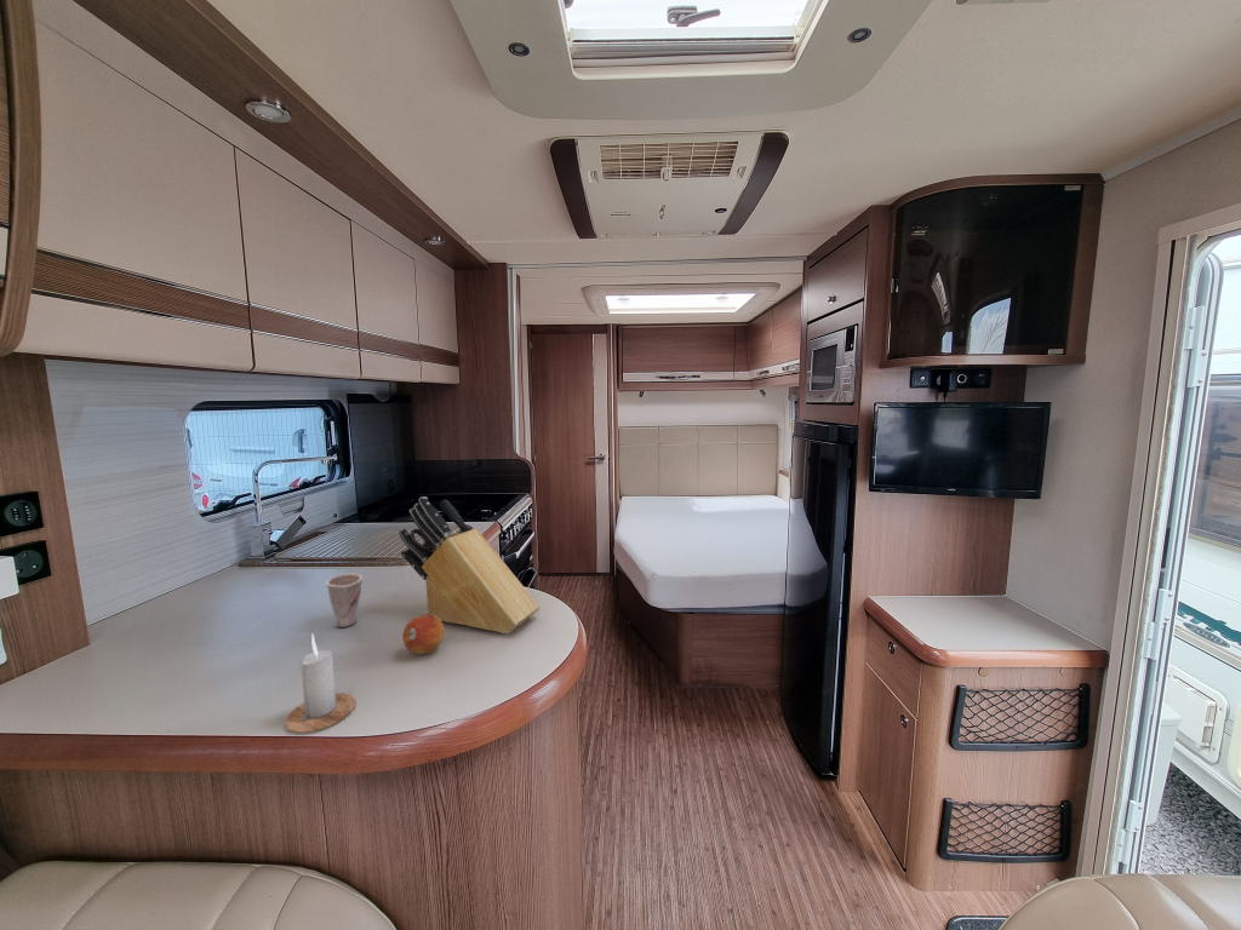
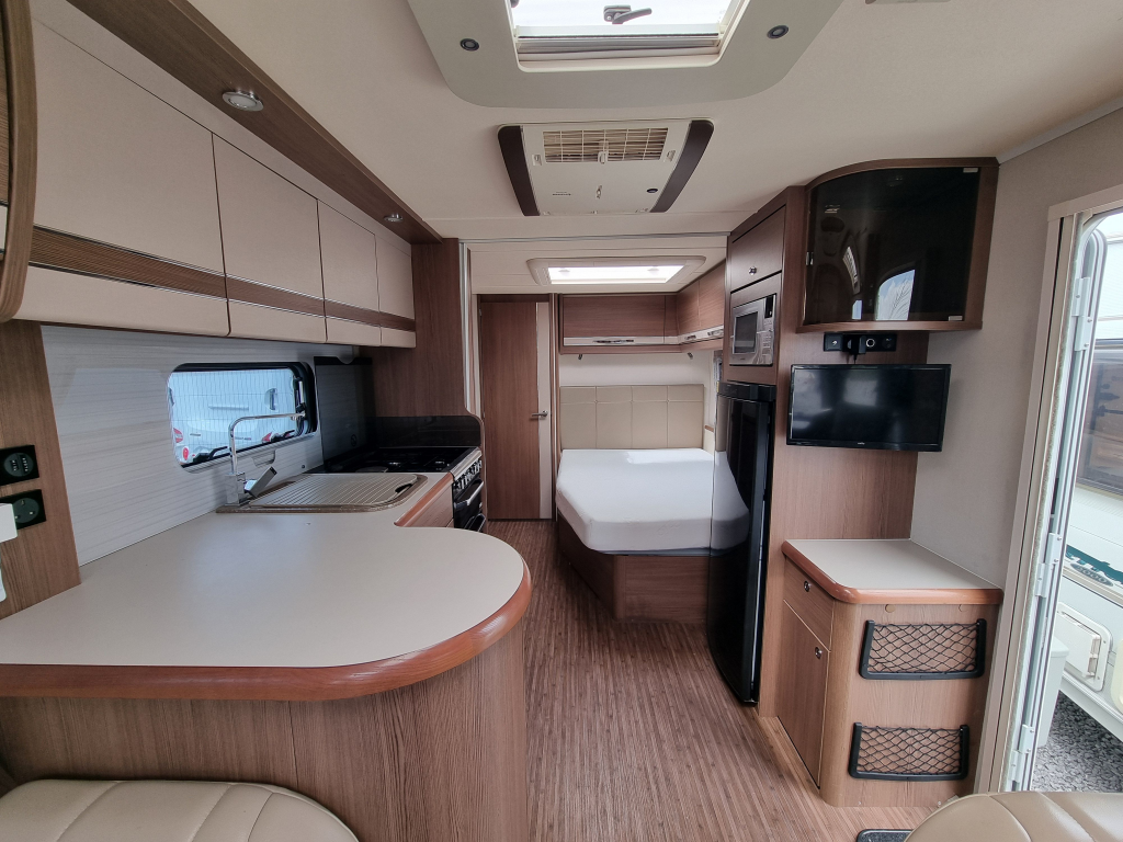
- cup [325,572,365,628]
- knife block [398,495,541,635]
- fruit [401,613,445,655]
- candle [284,633,356,734]
